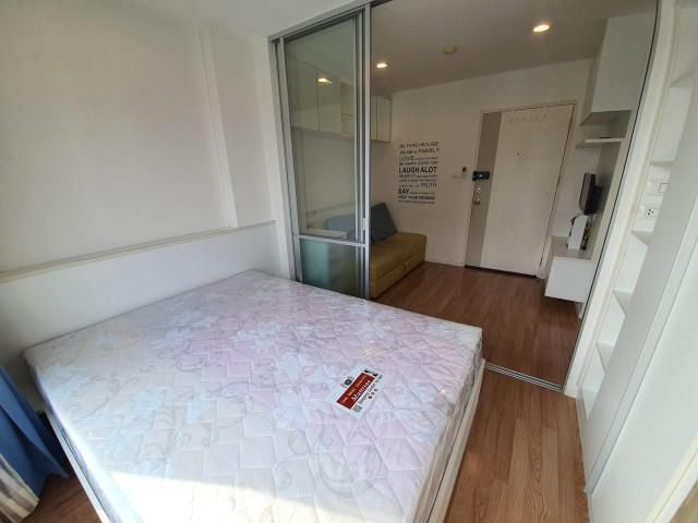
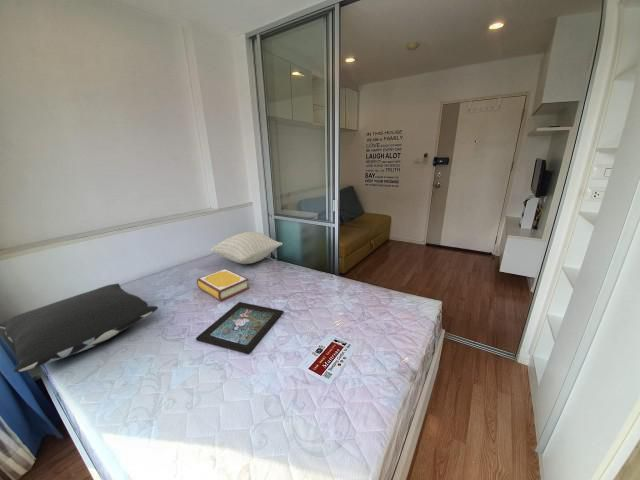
+ pillow [209,231,284,265]
+ book [196,268,250,302]
+ pillow [0,282,159,373]
+ decorative tray [195,301,284,355]
